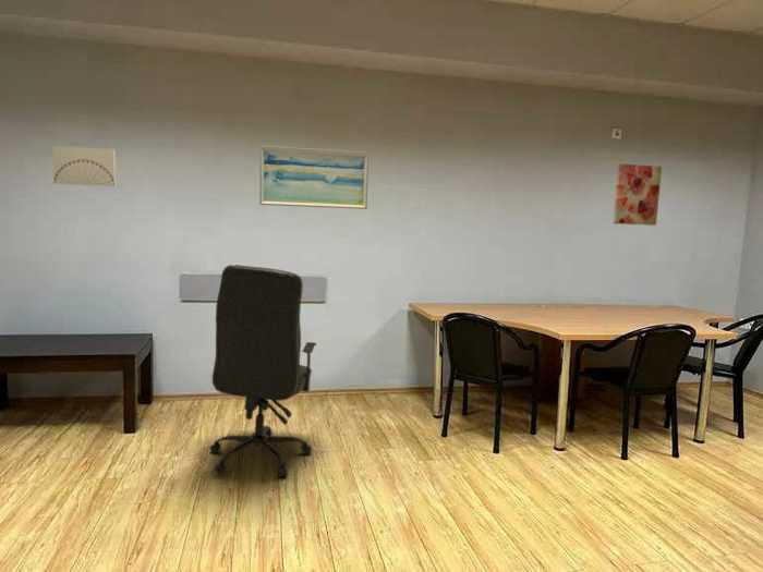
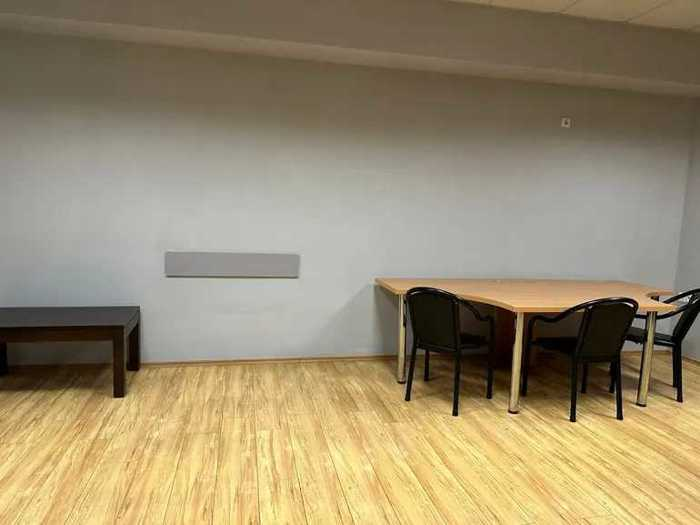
- wall art [51,145,117,187]
- office chair [208,264,317,478]
- wall art [258,145,370,210]
- wall art [613,162,663,227]
